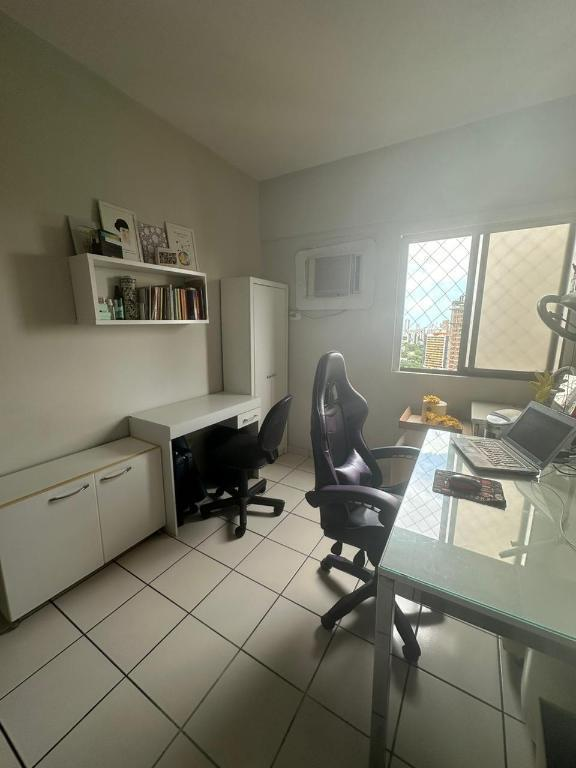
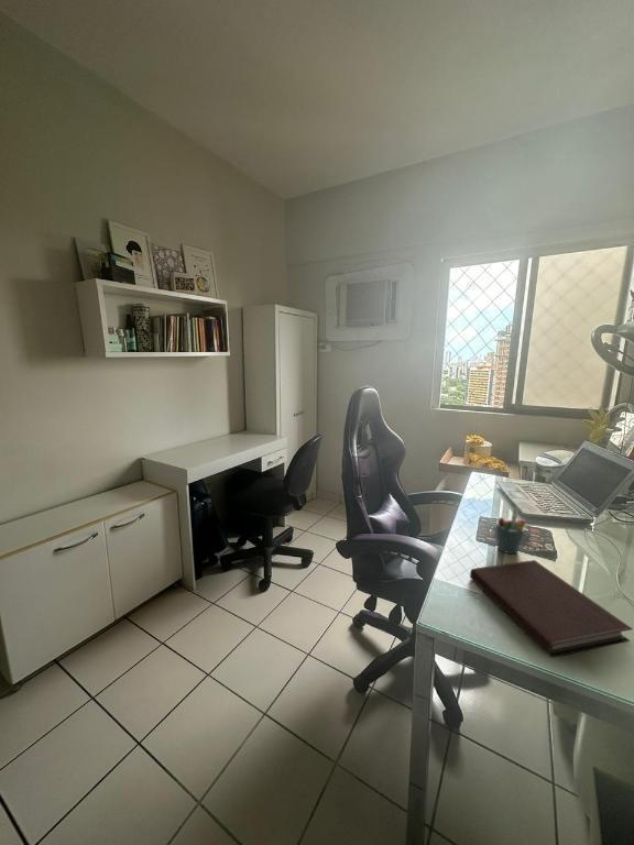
+ pen holder [495,506,527,555]
+ notebook [469,559,634,658]
